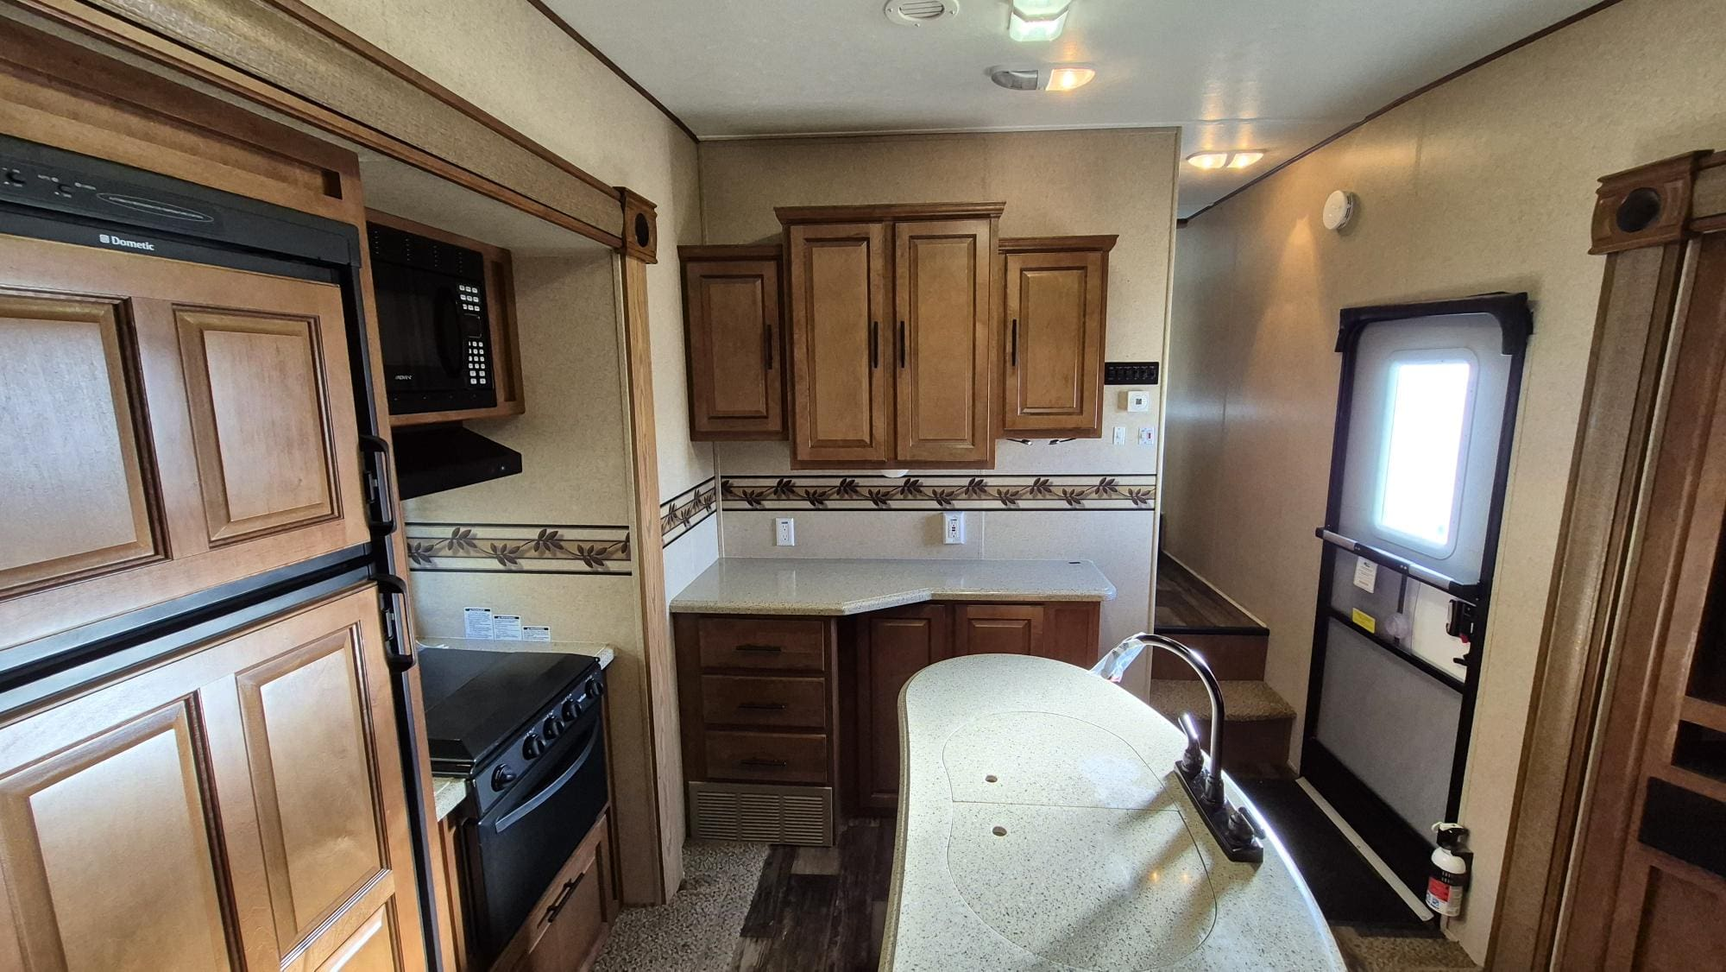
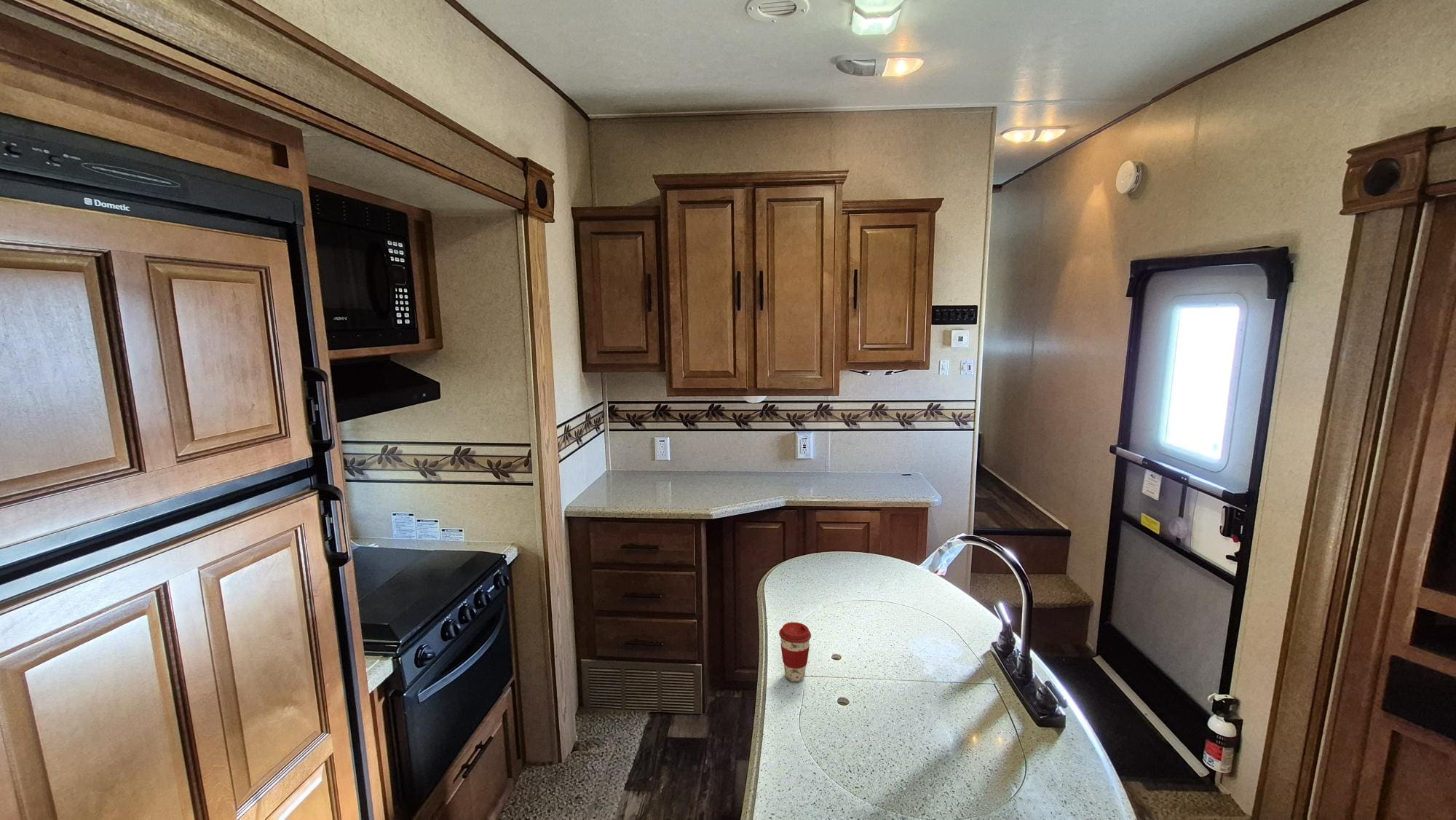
+ coffee cup [778,621,812,682]
